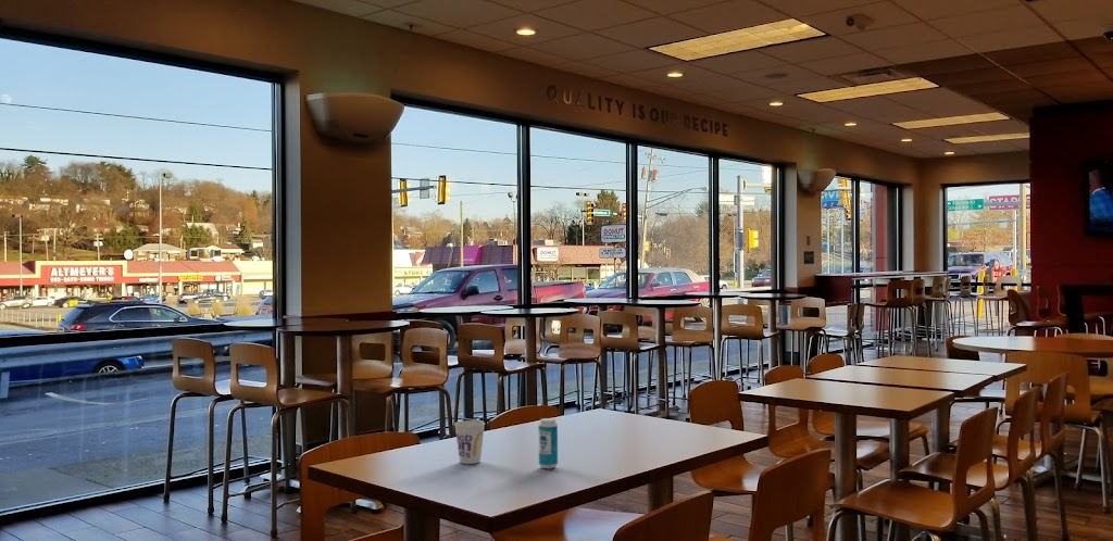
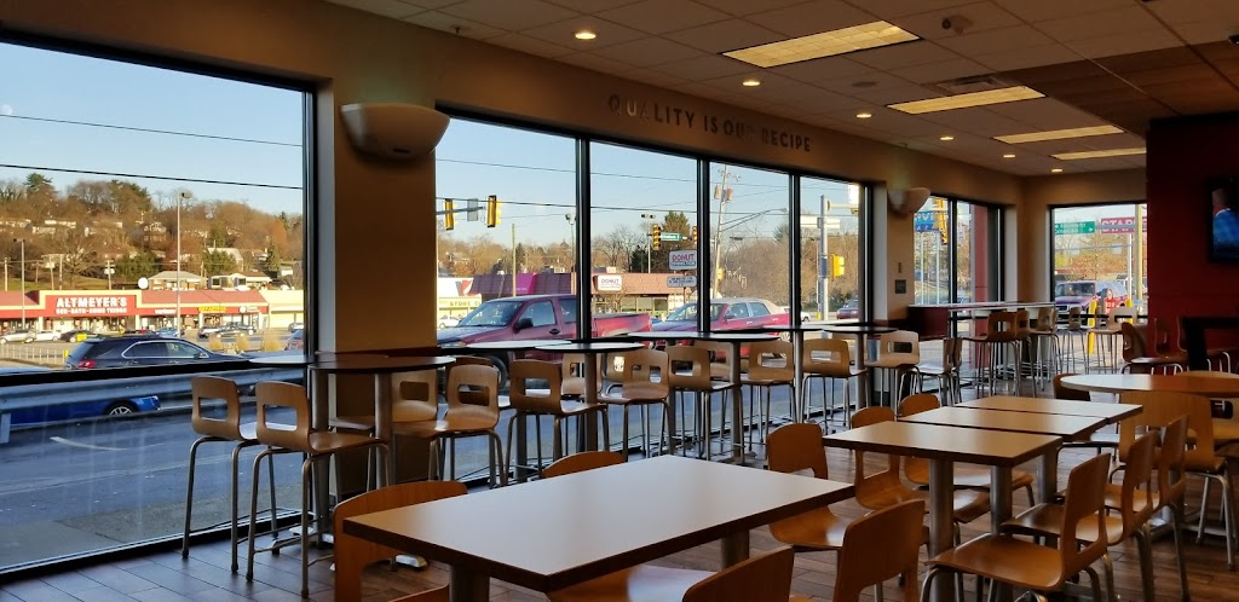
- cup [453,419,486,465]
- beverage can [537,417,559,469]
